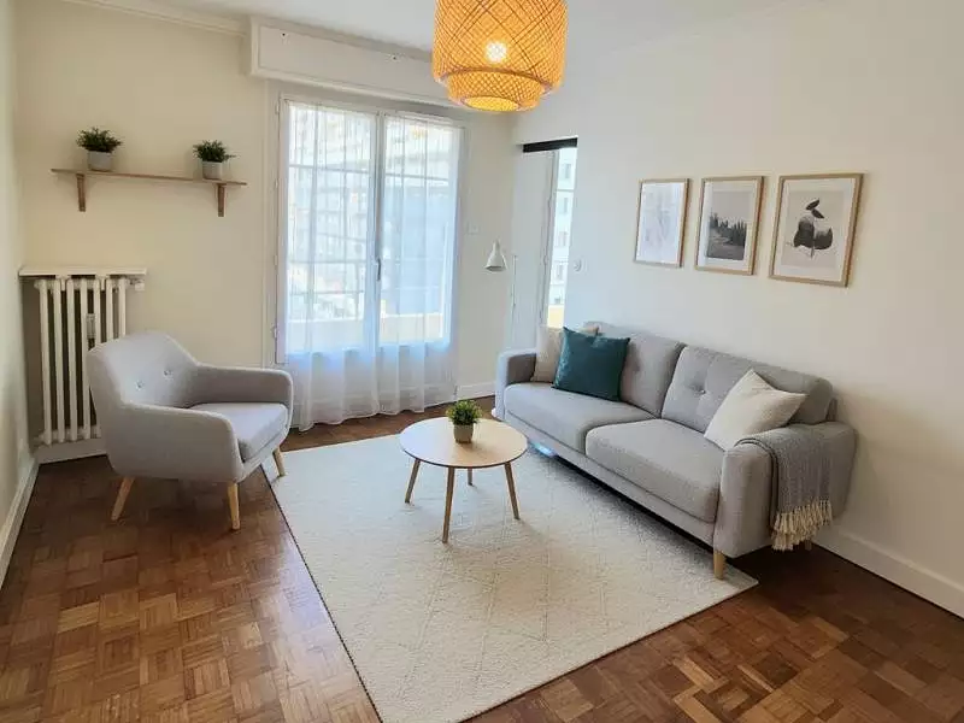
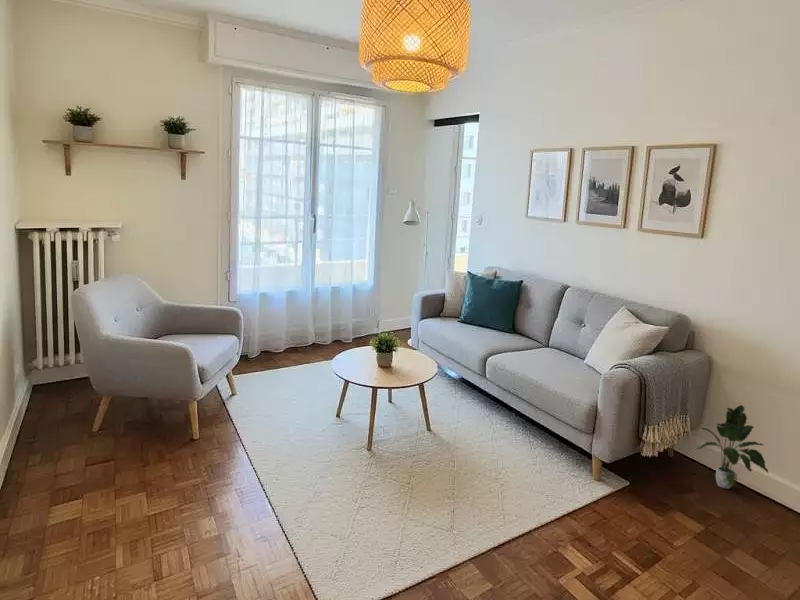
+ potted plant [695,404,769,490]
